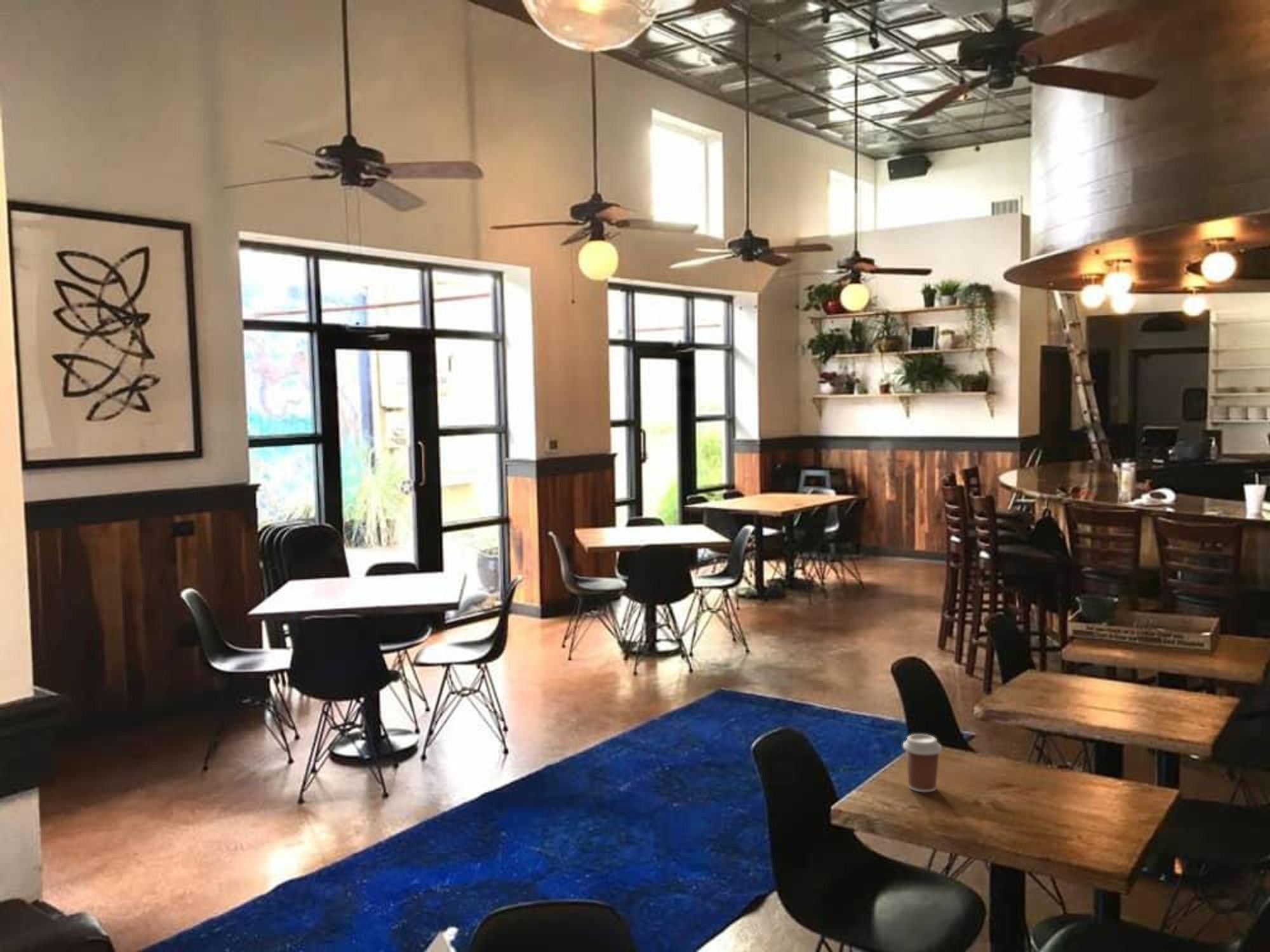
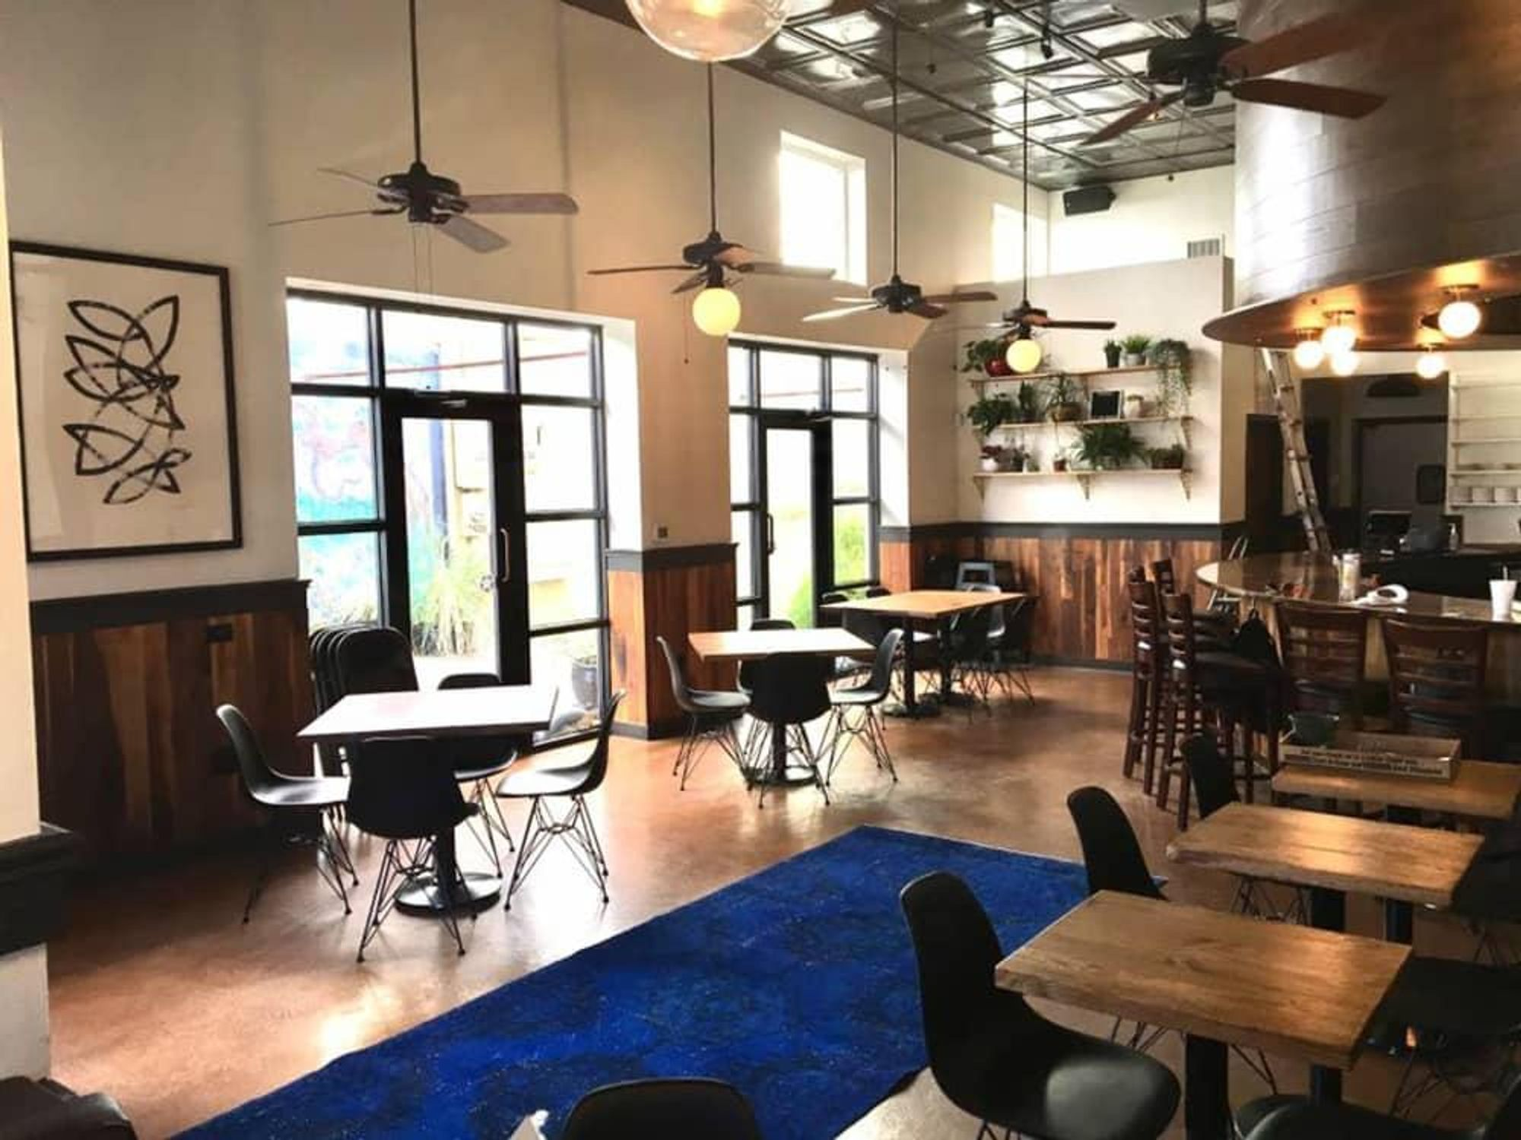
- coffee cup [902,733,942,793]
